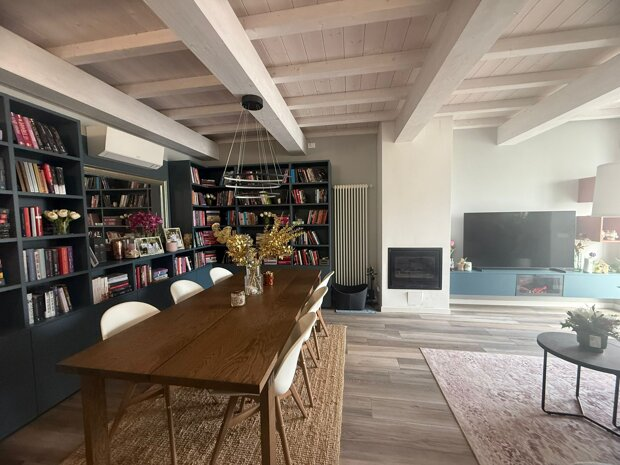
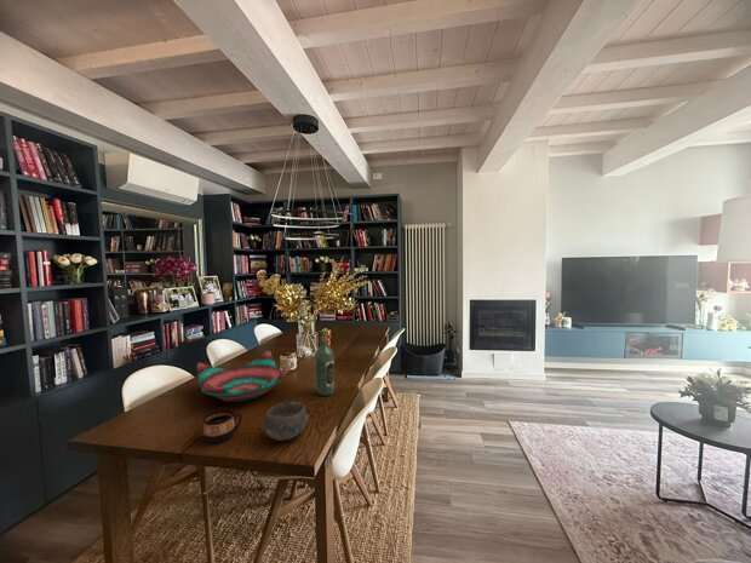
+ bowl [263,401,310,442]
+ cup [202,408,243,444]
+ wine bottle [314,329,336,397]
+ decorative bowl [196,350,292,403]
